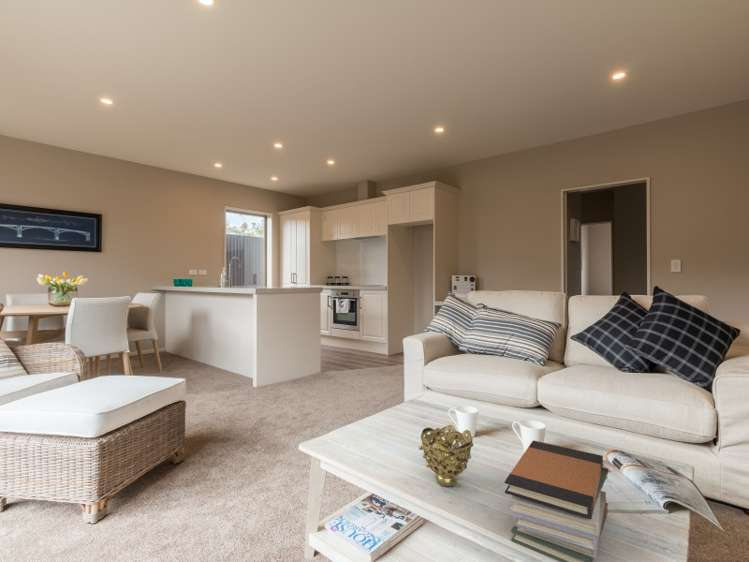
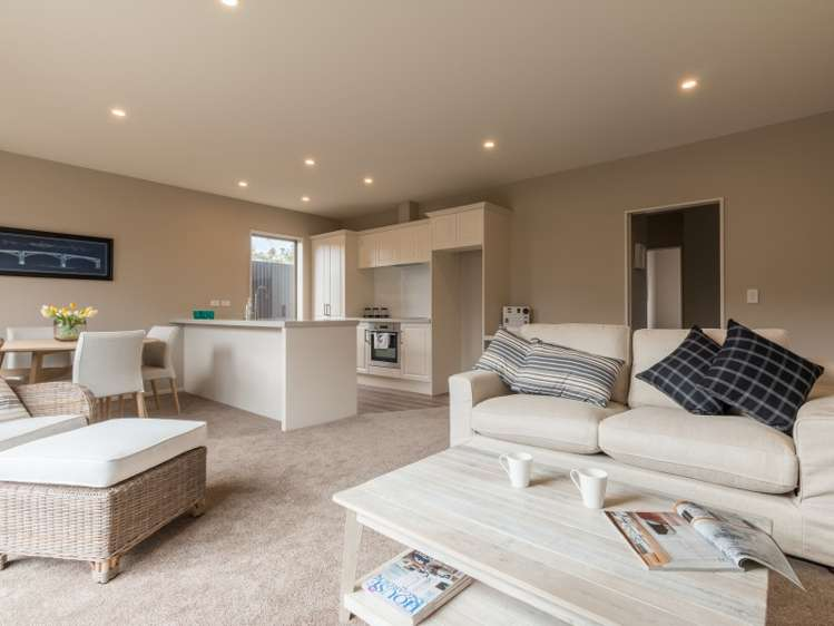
- decorative bowl [418,424,475,487]
- book stack [504,439,609,562]
